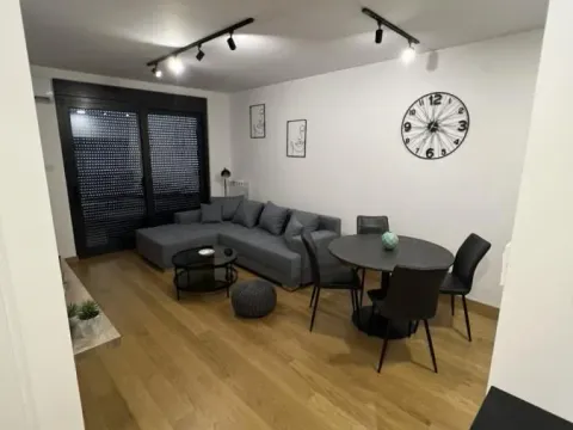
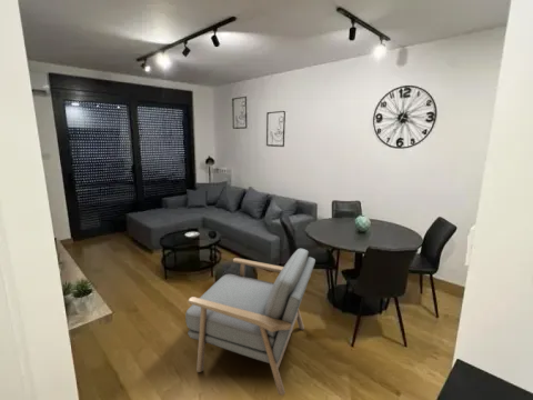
+ armchair [184,248,316,397]
